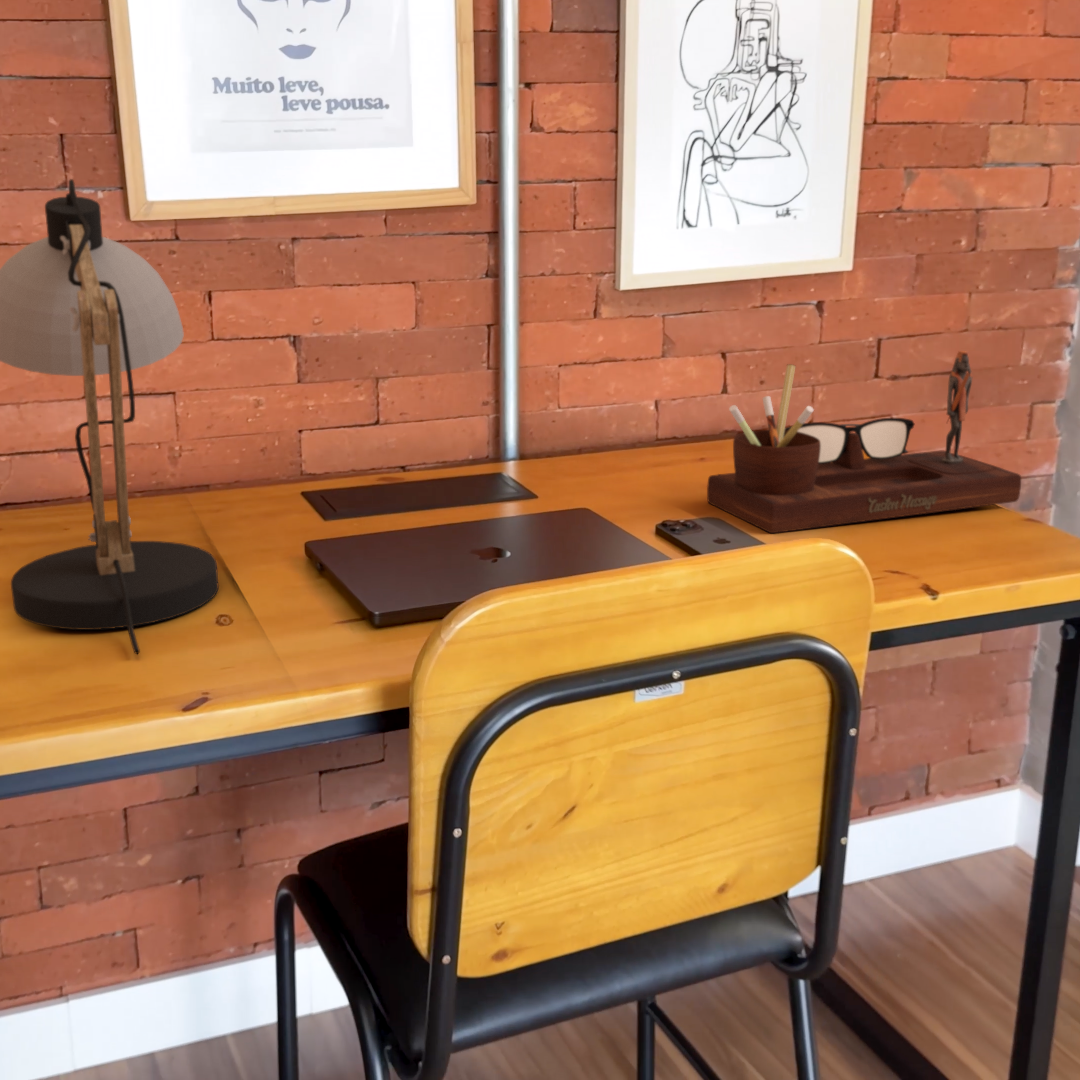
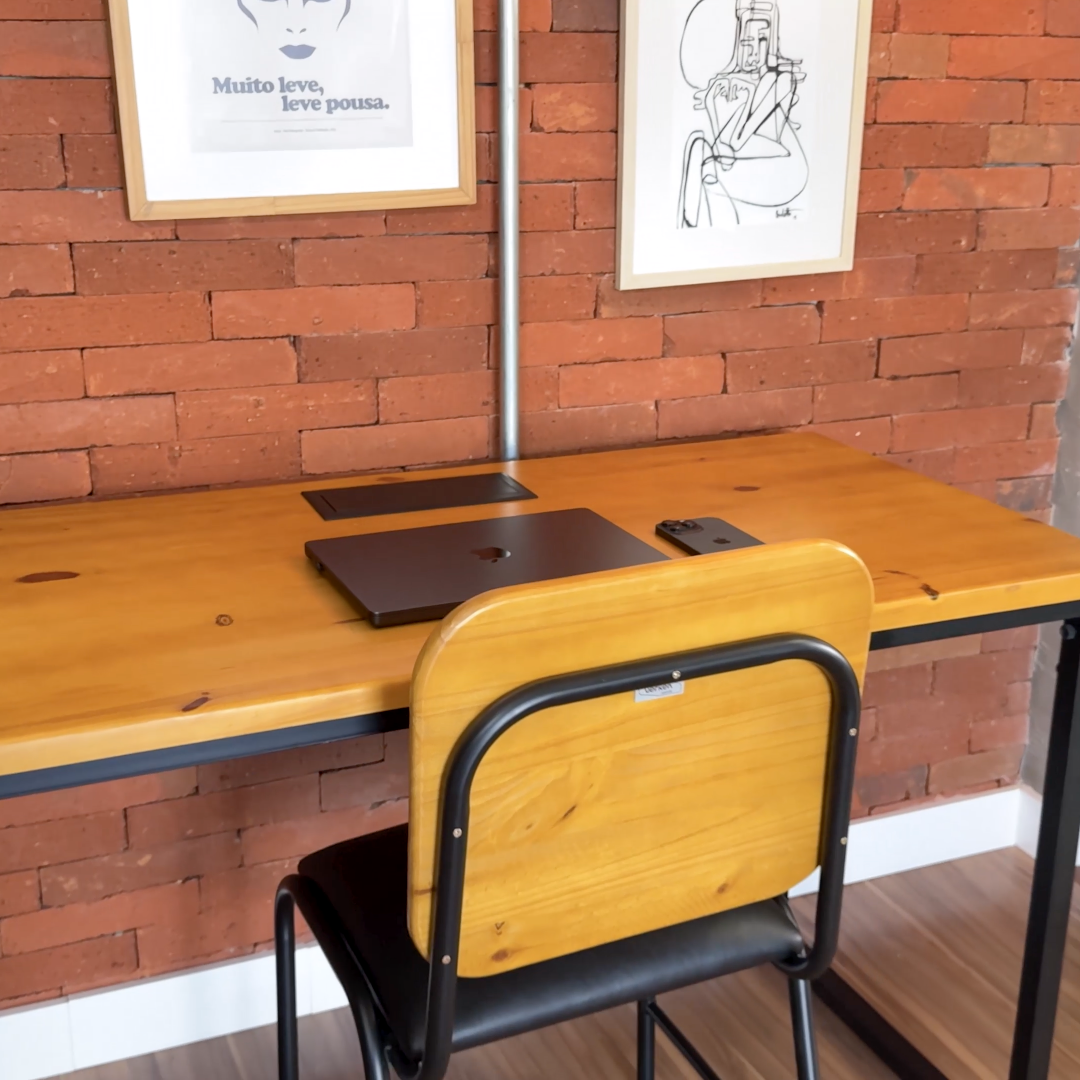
- desk lamp [0,178,220,656]
- desk organizer [706,350,1022,534]
